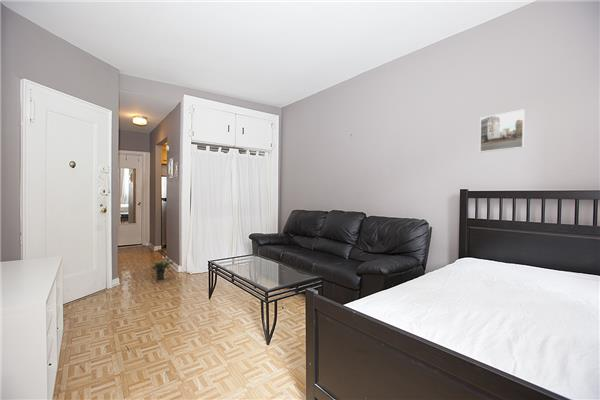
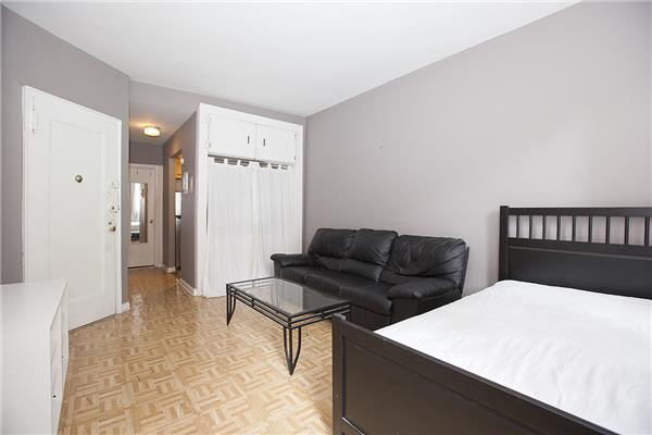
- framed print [479,108,526,153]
- potted plant [151,256,174,281]
